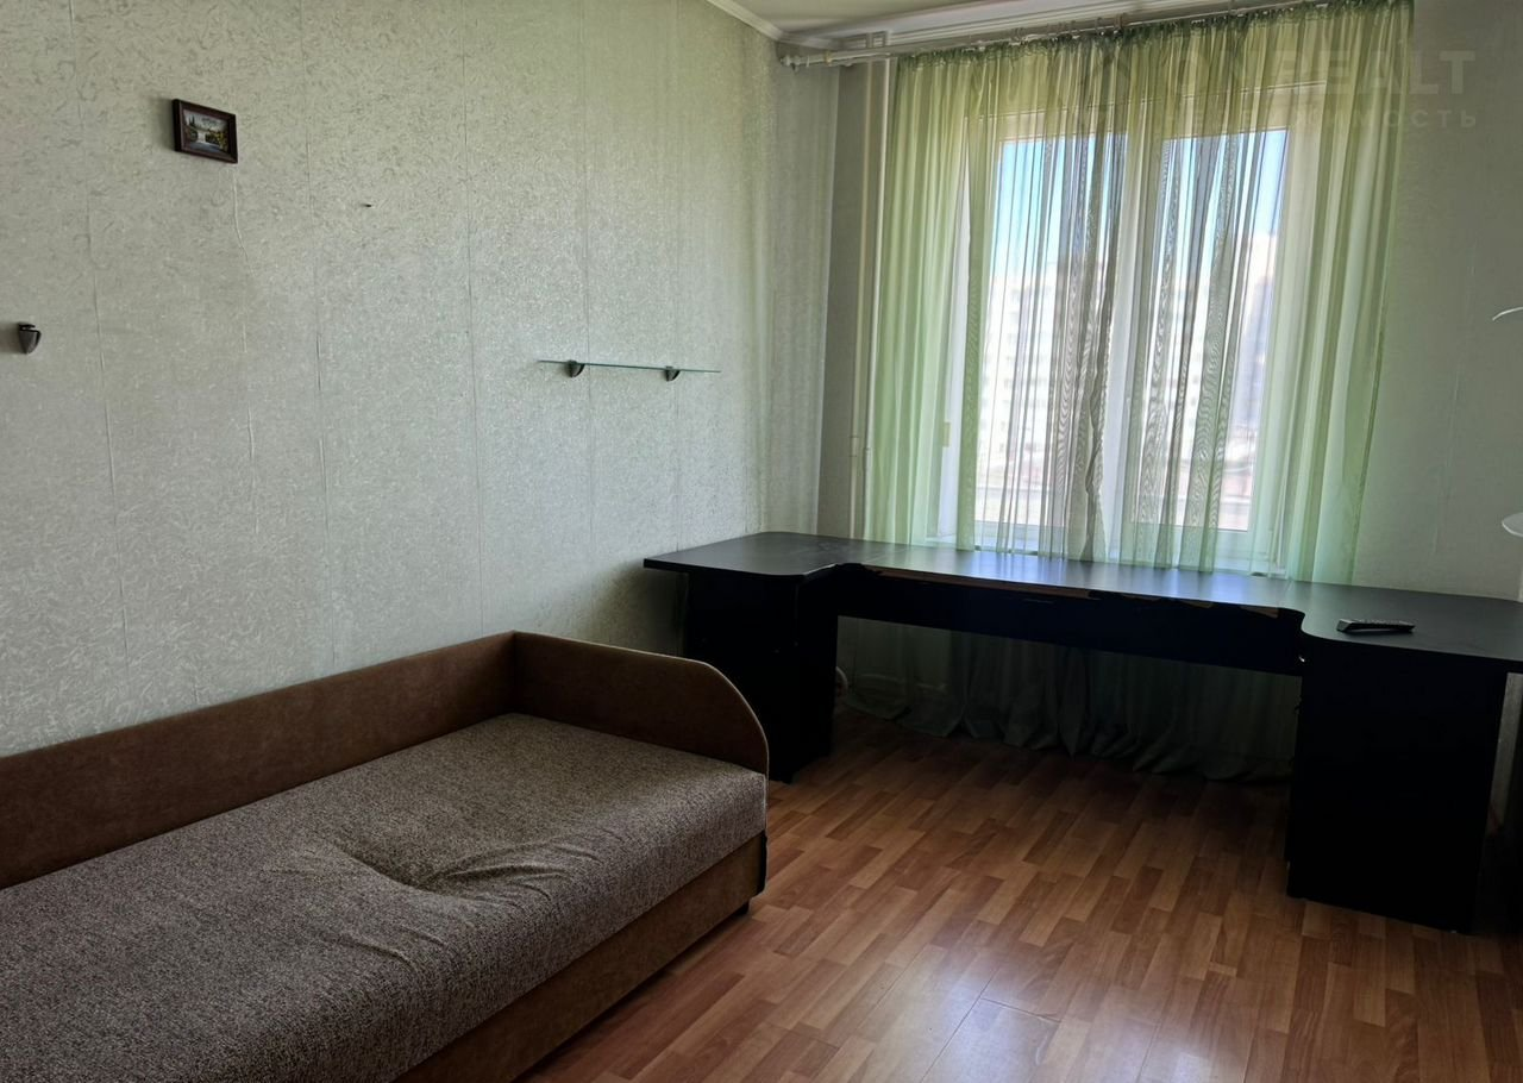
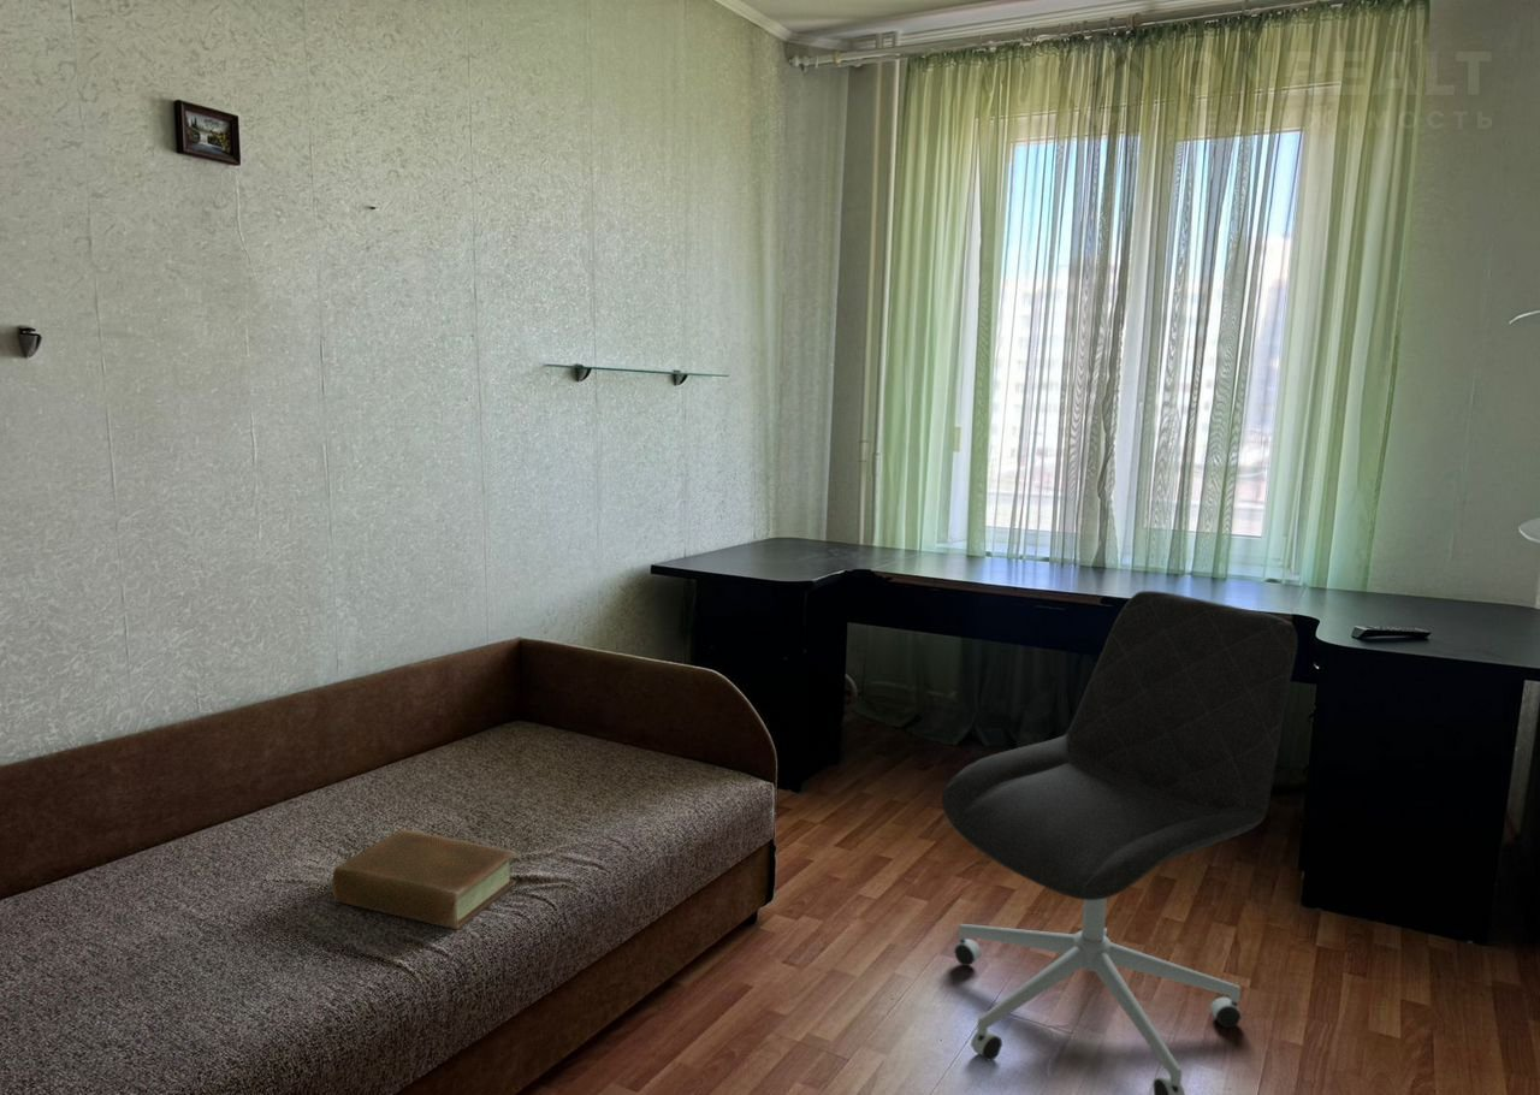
+ office chair [941,590,1298,1095]
+ book [331,828,517,930]
